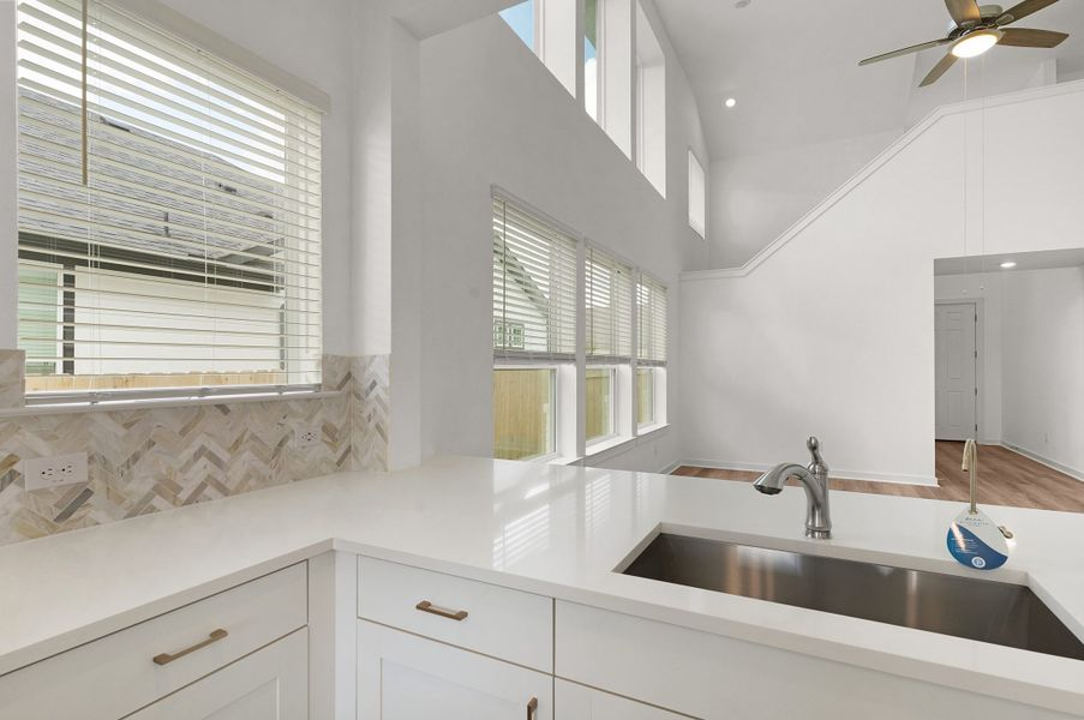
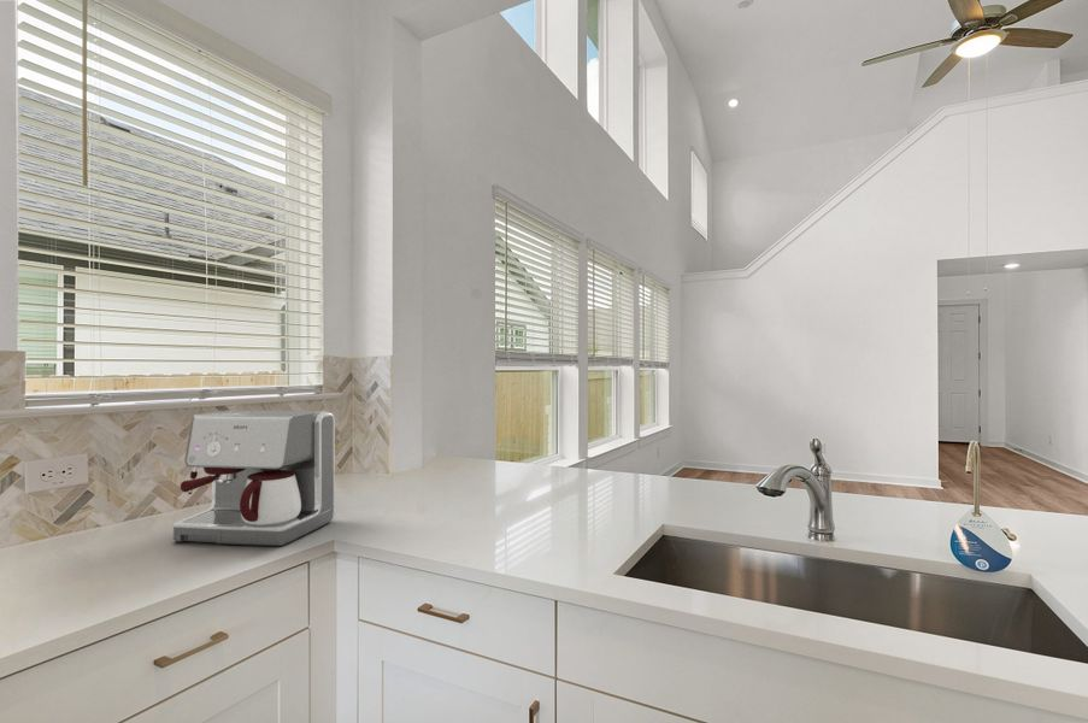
+ coffee maker [172,408,336,547]
